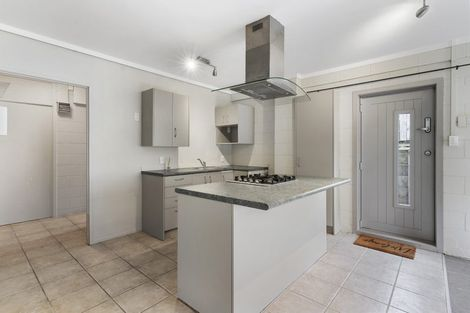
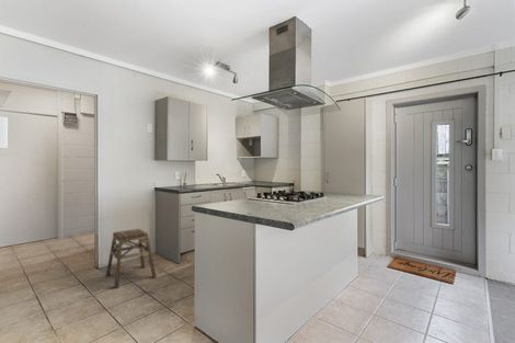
+ stool [105,228,157,289]
